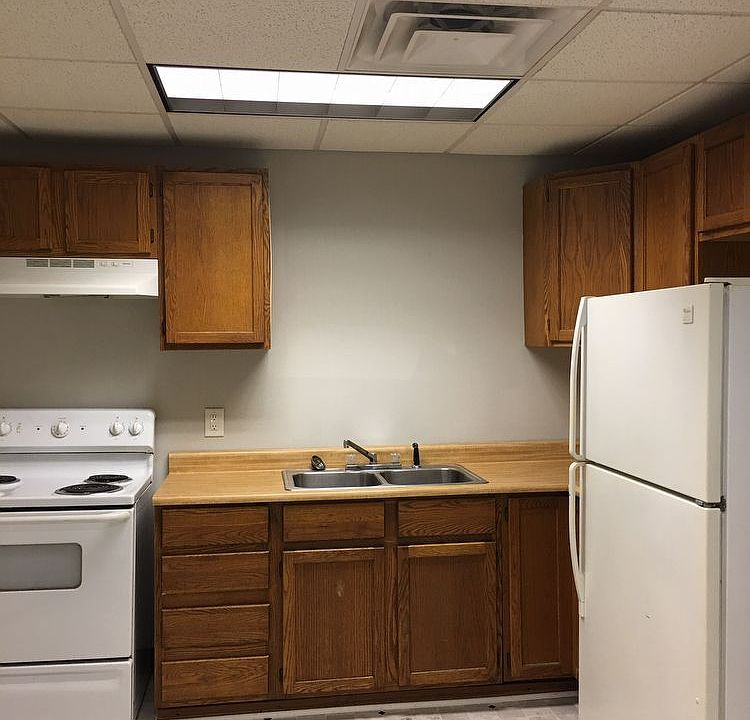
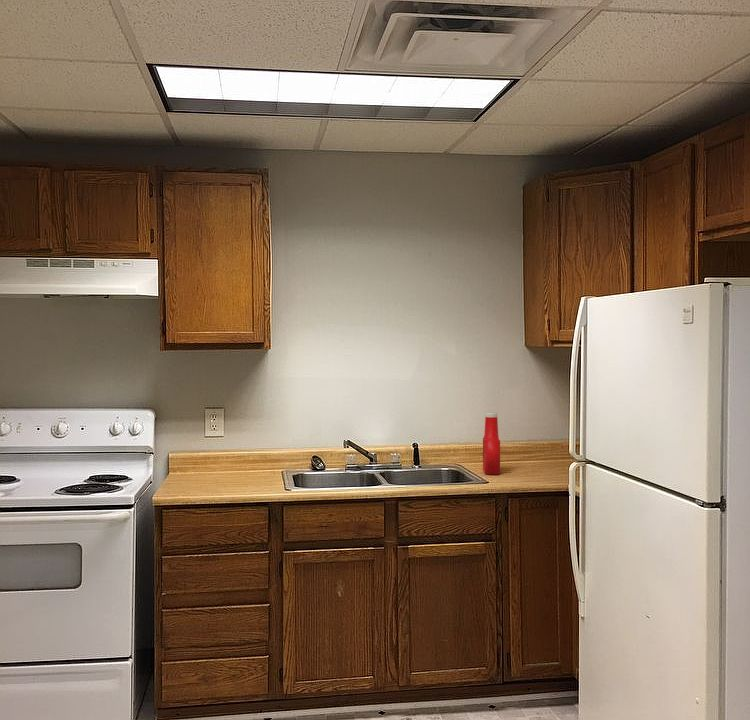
+ soap bottle [482,412,501,475]
